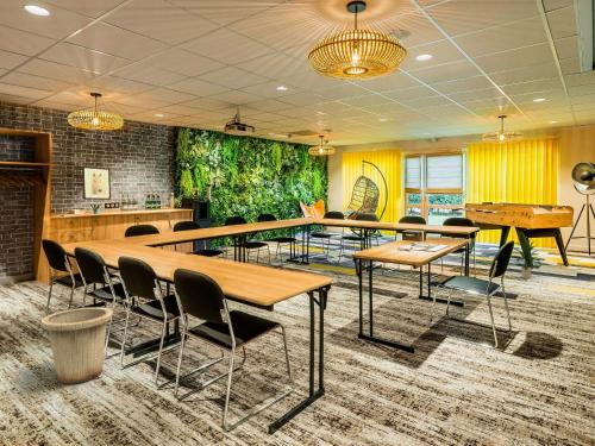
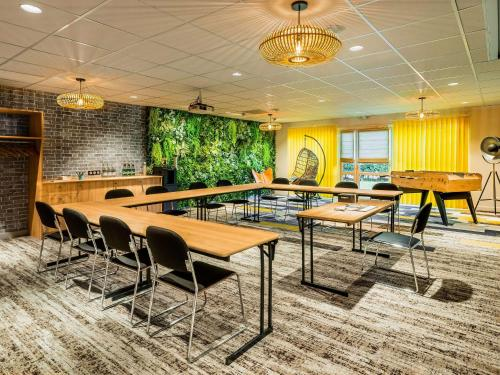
- wall art [81,165,112,201]
- indoor plant [511,238,543,279]
- trash can [40,307,113,385]
